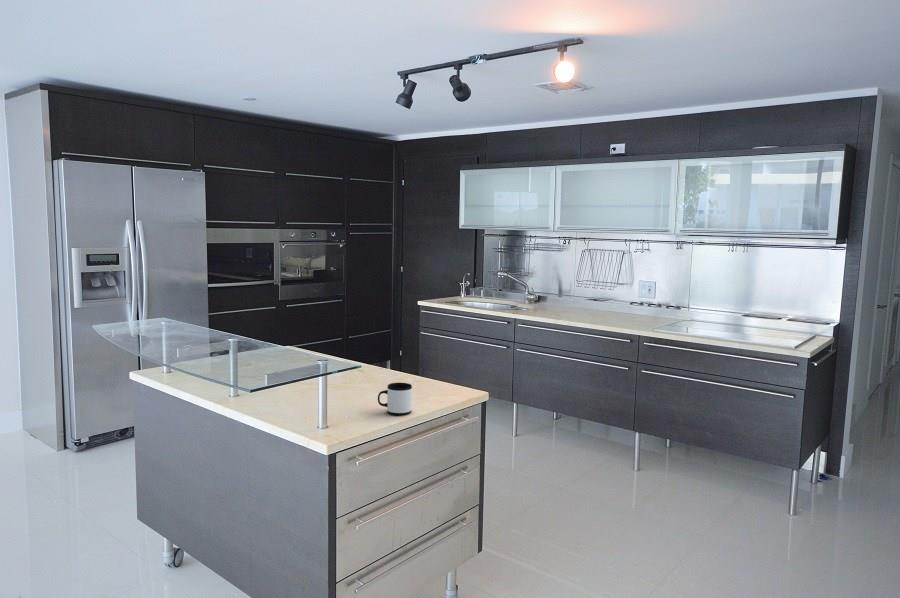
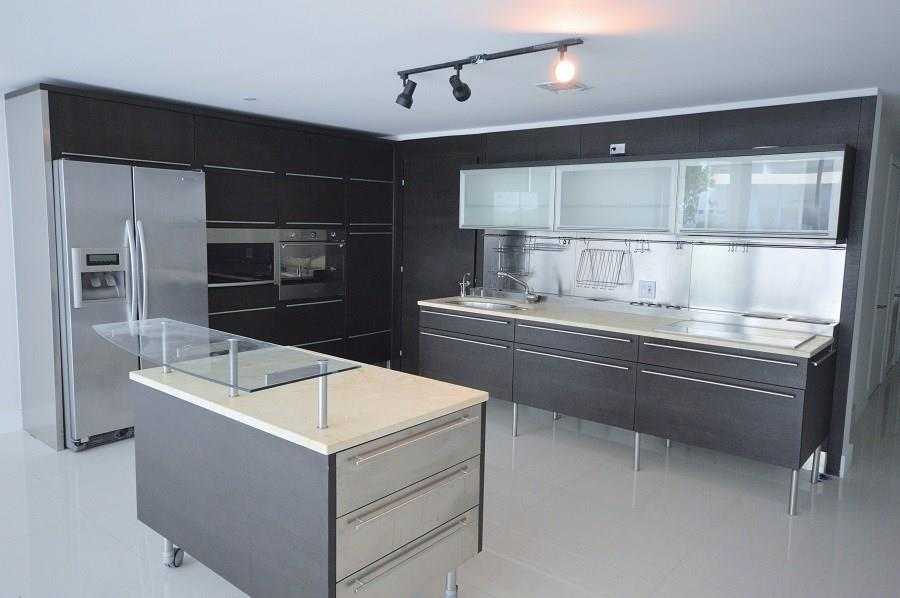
- mug [377,382,413,416]
